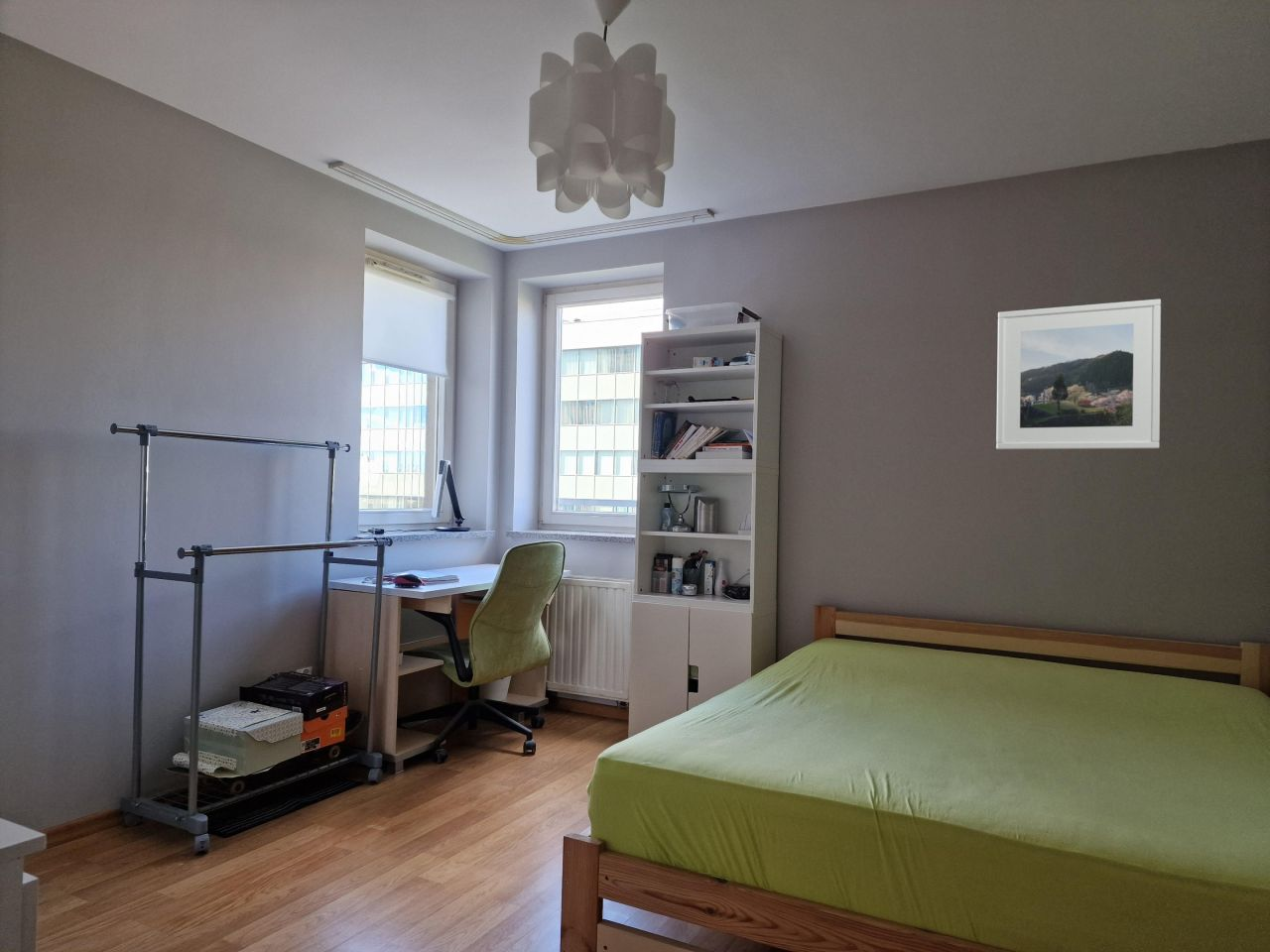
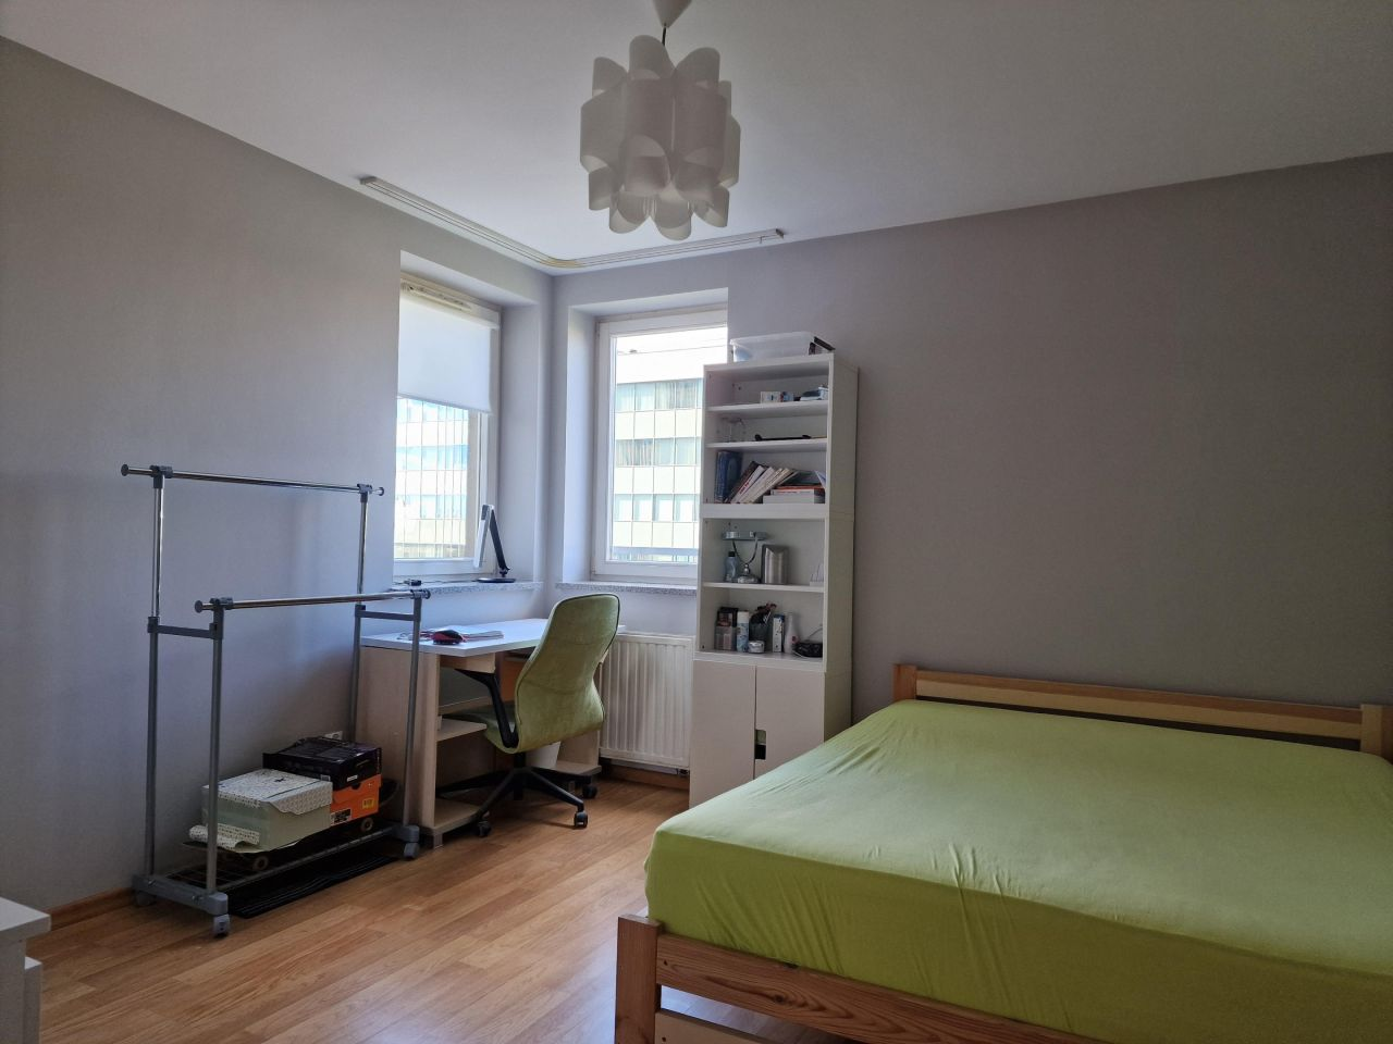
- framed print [995,298,1162,450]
